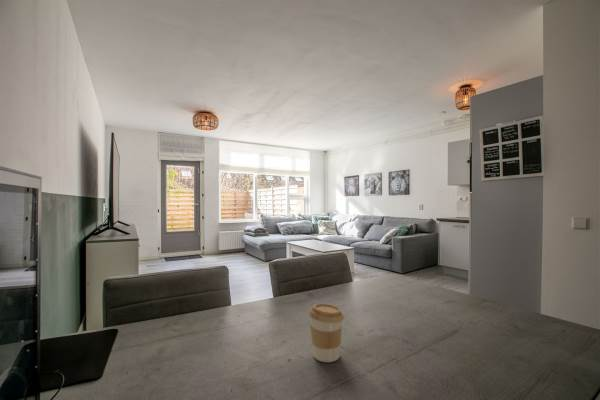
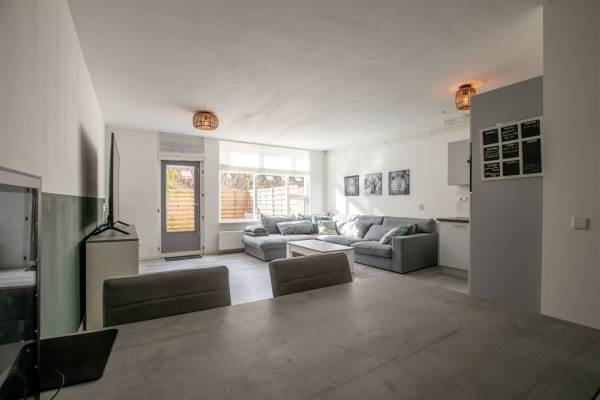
- coffee cup [308,303,345,363]
